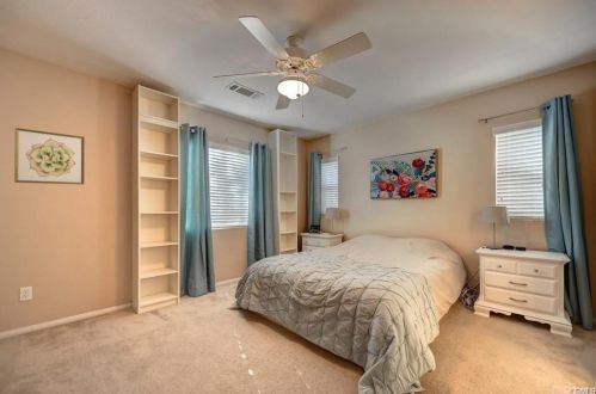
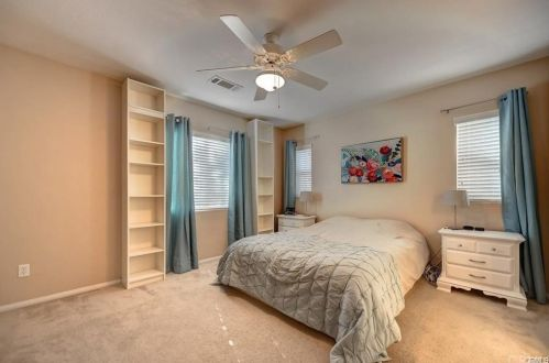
- wall art [13,127,86,186]
